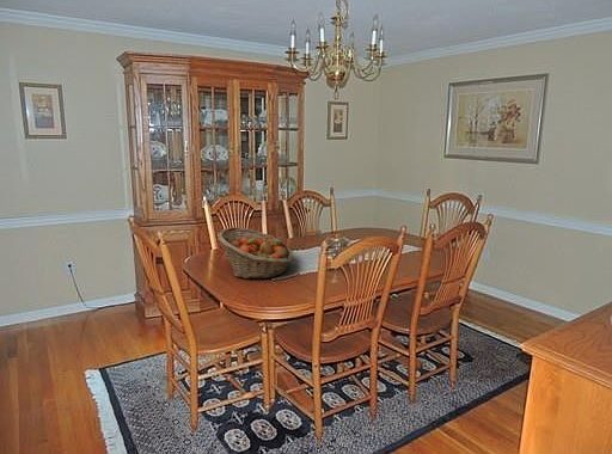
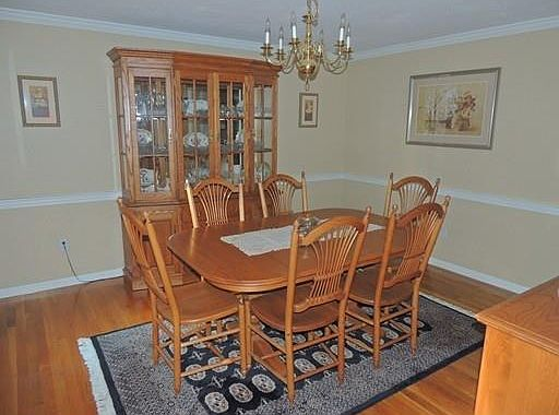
- fruit basket [216,226,294,280]
